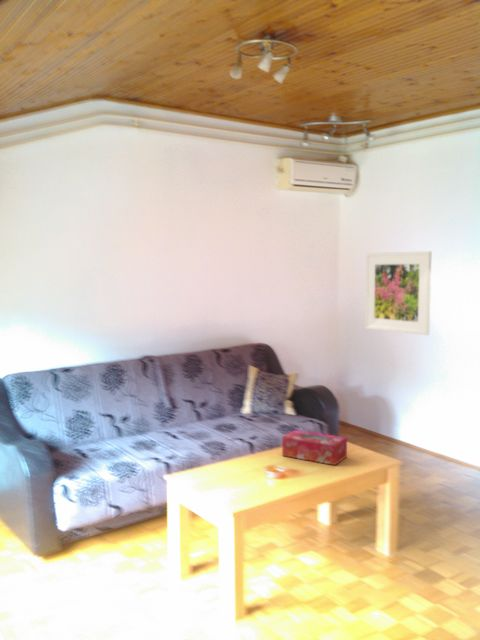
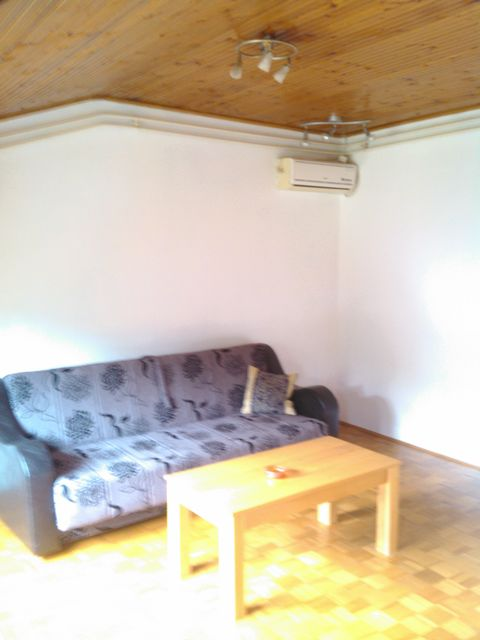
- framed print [364,250,433,336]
- tissue box [281,429,348,466]
